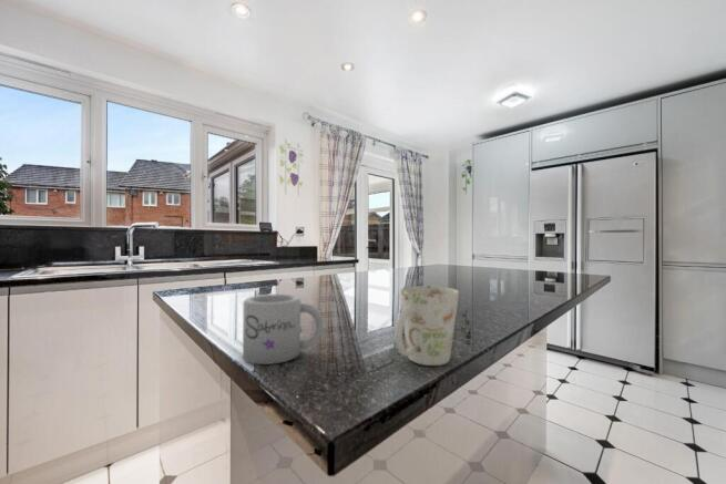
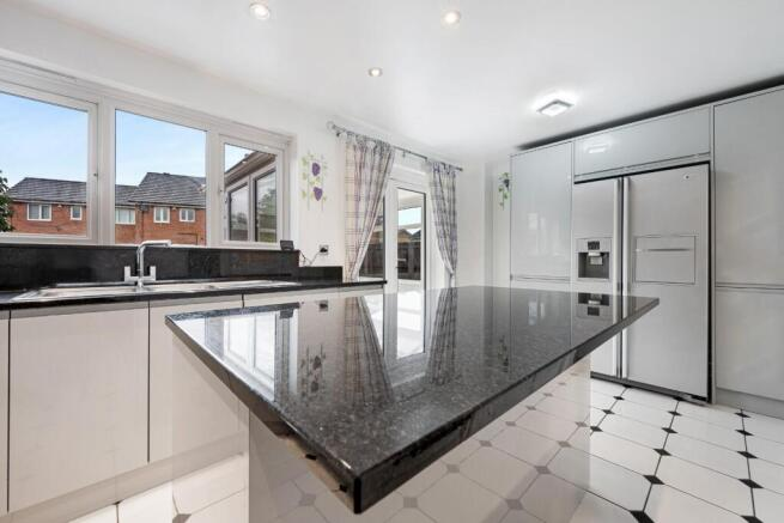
- mug [395,285,460,367]
- mug [242,294,325,365]
